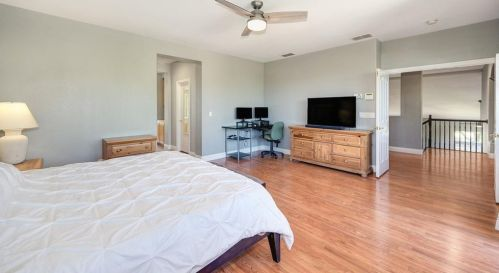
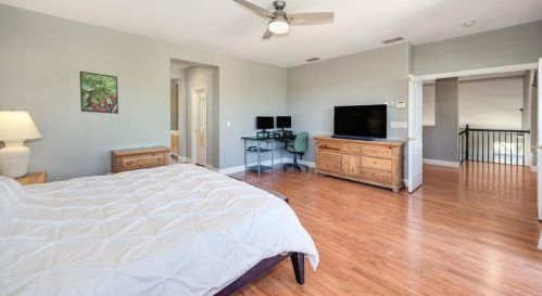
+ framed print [79,70,119,115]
